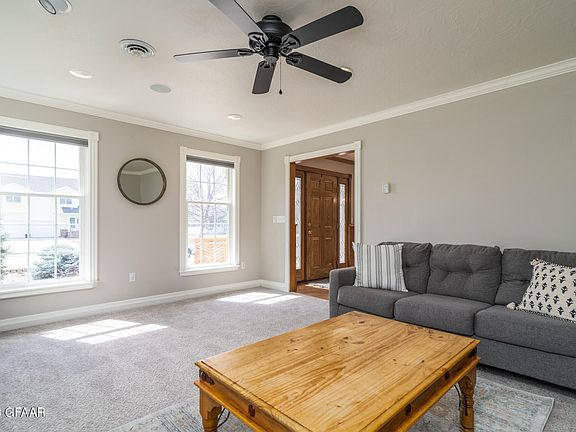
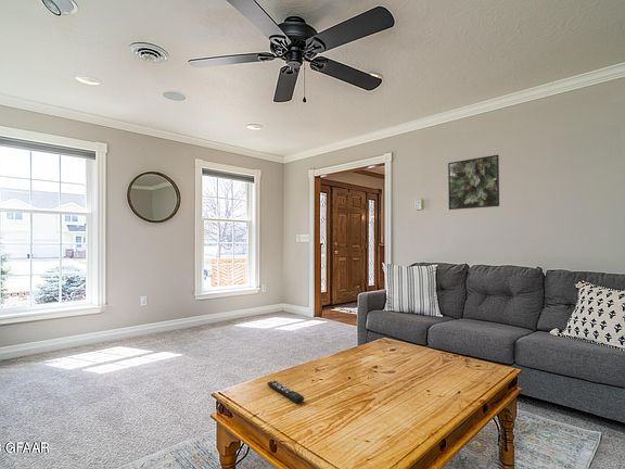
+ remote control [267,379,305,404]
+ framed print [447,154,500,211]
